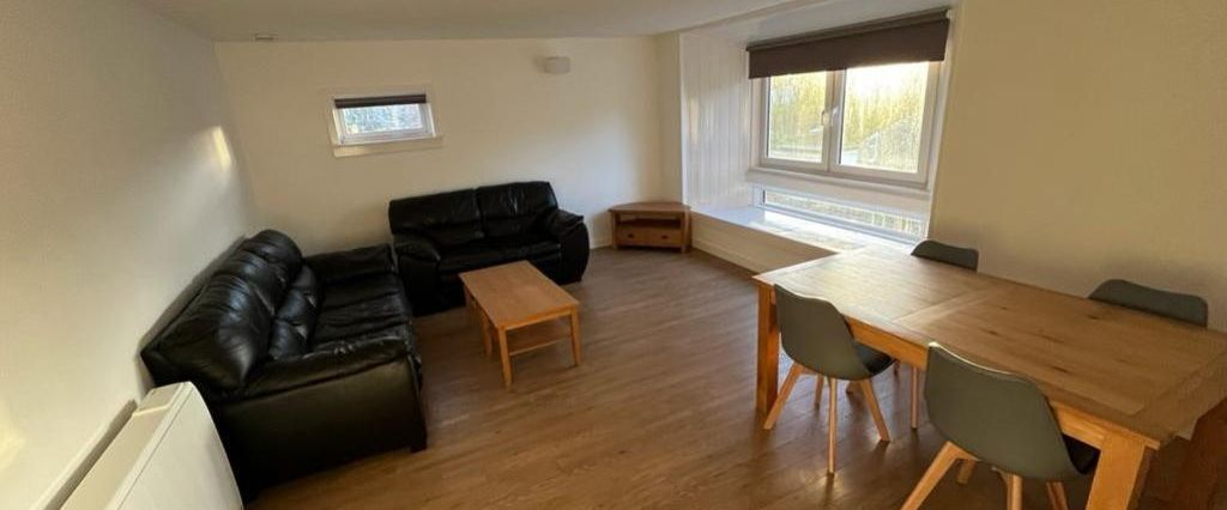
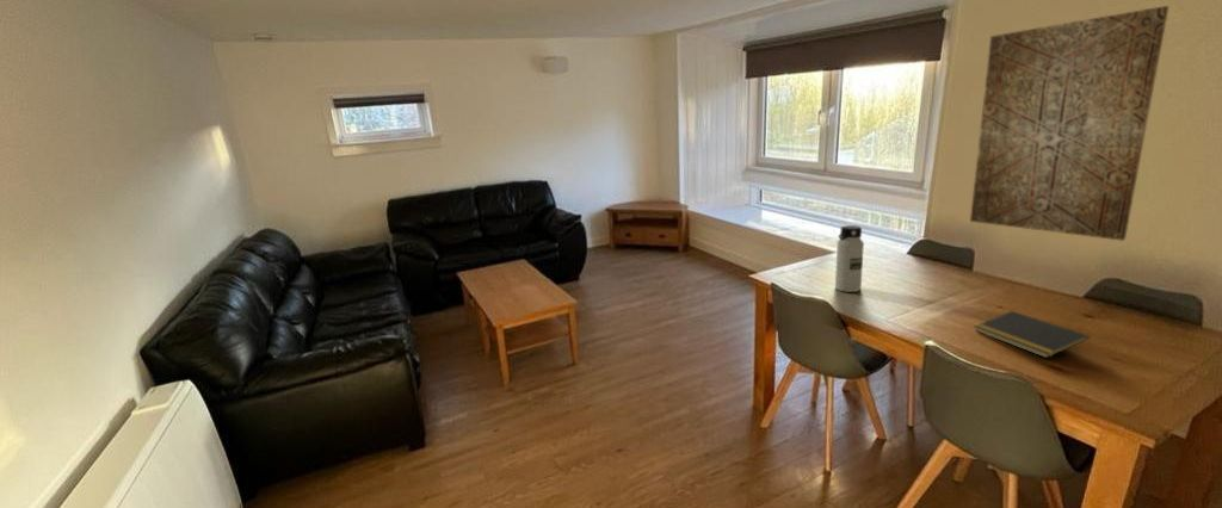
+ wall art [969,5,1169,242]
+ water bottle [834,224,865,293]
+ notepad [974,310,1090,359]
